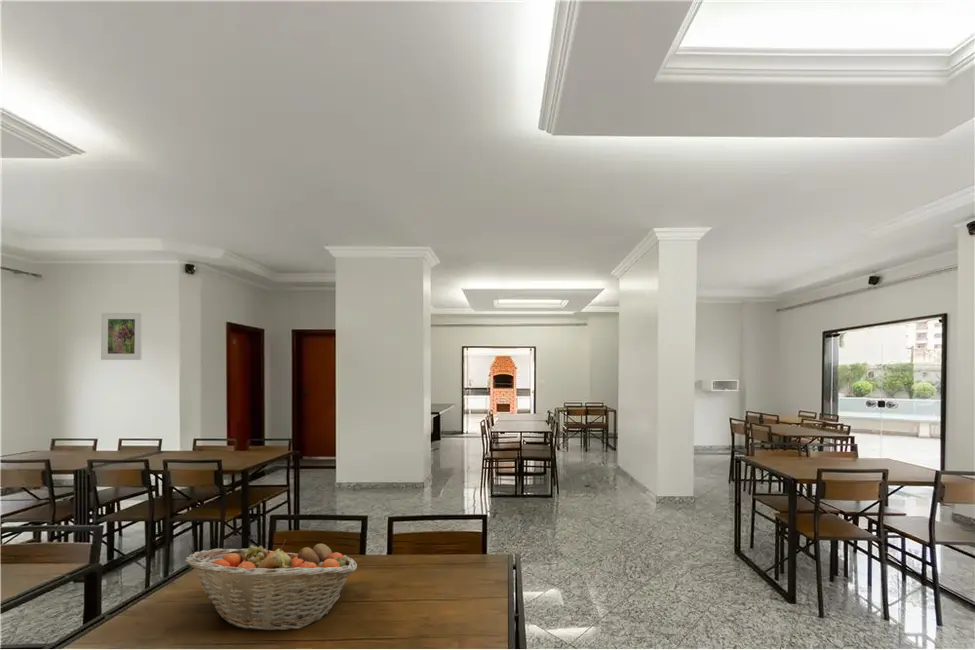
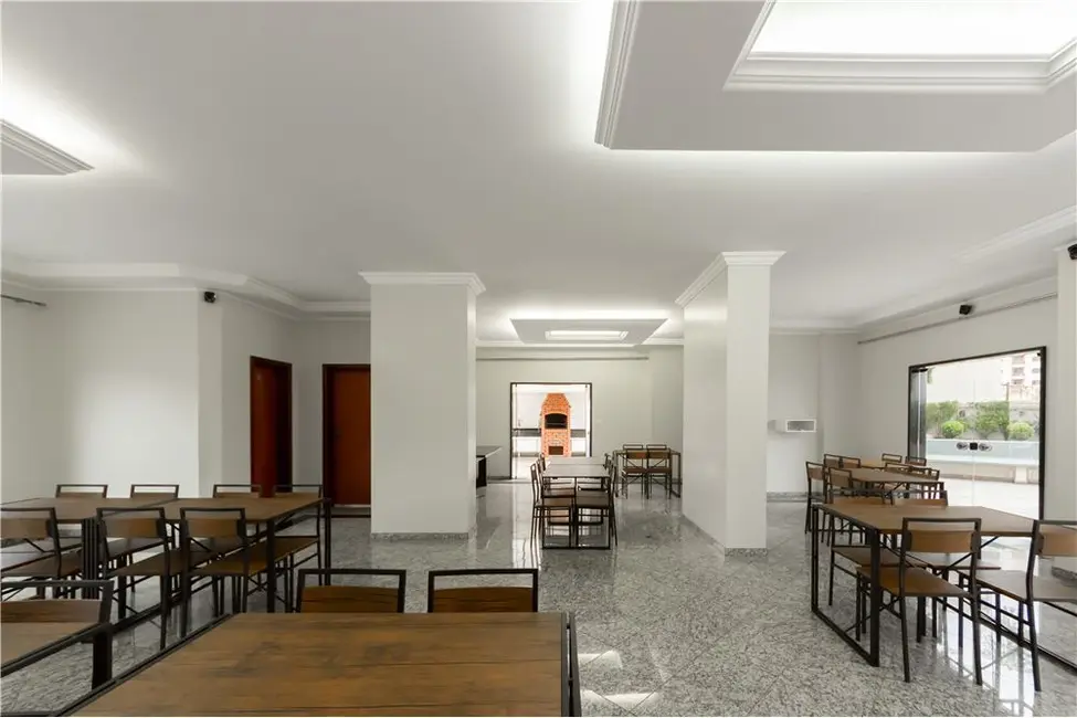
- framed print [100,312,143,361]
- fruit basket [184,538,358,632]
